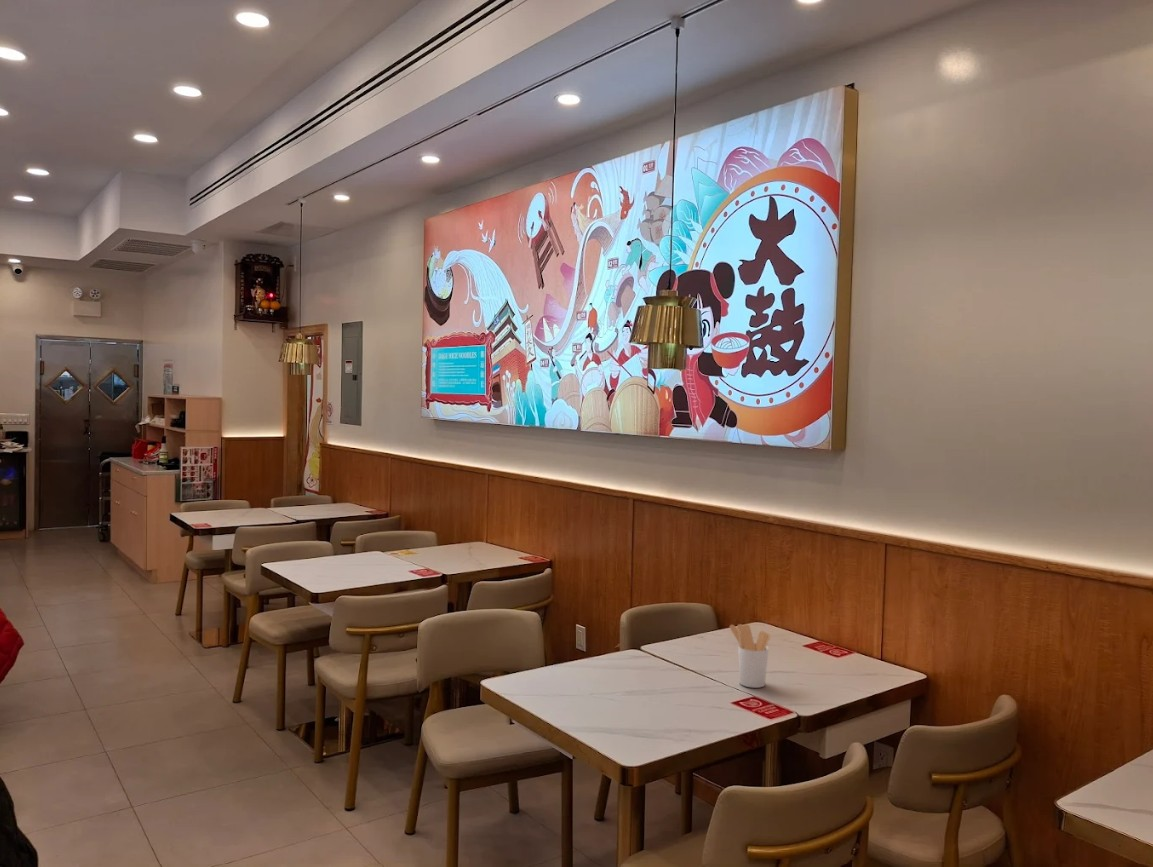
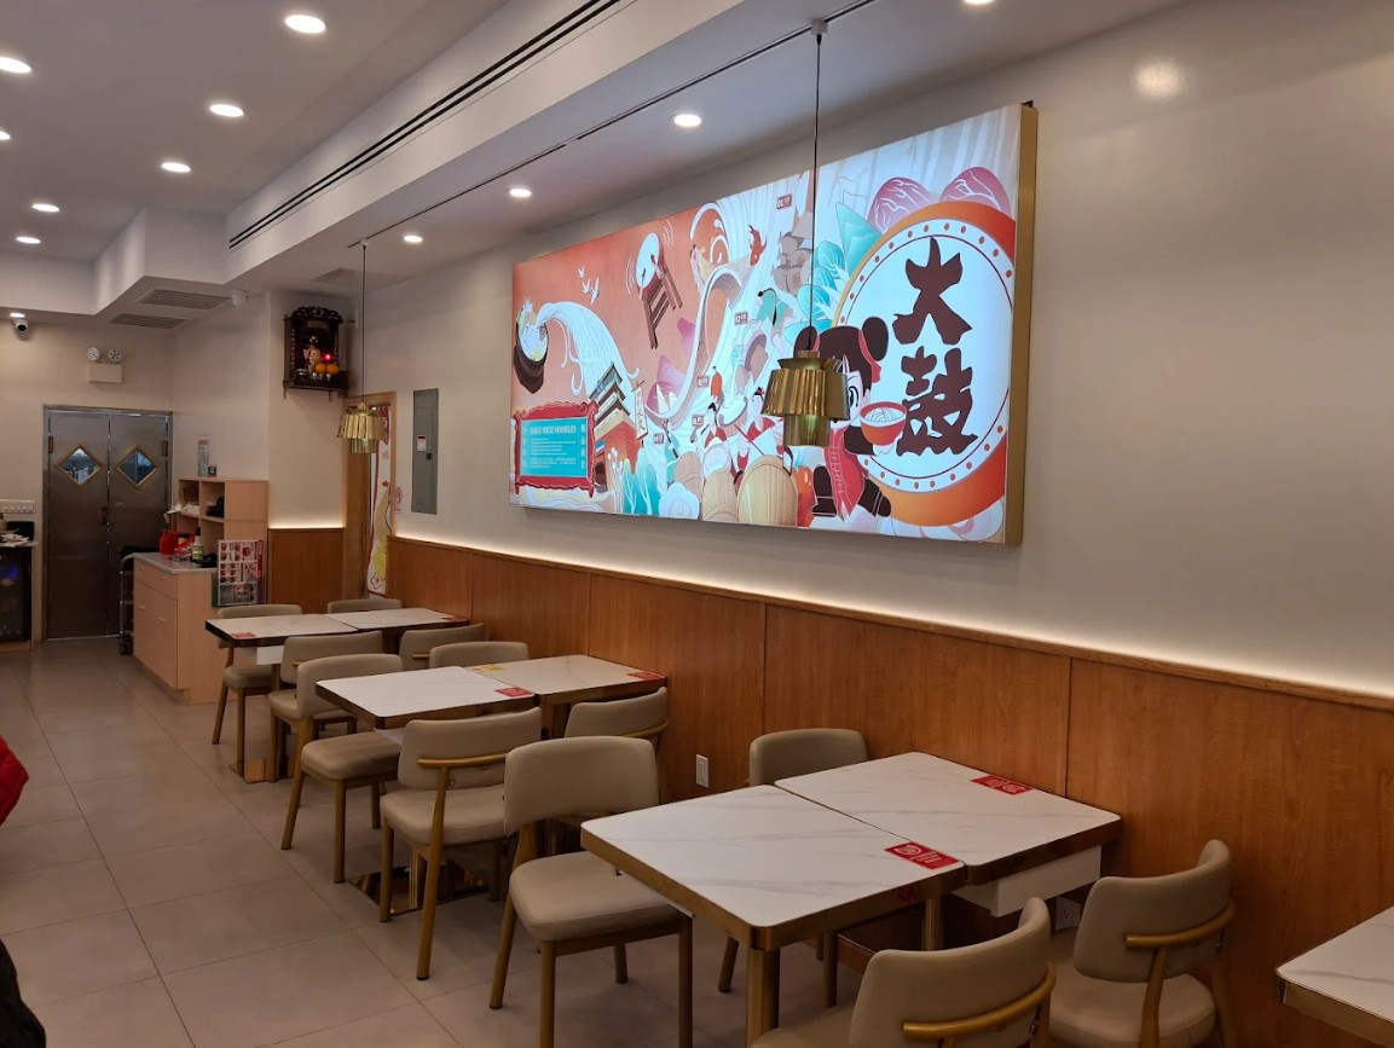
- utensil holder [729,623,771,689]
